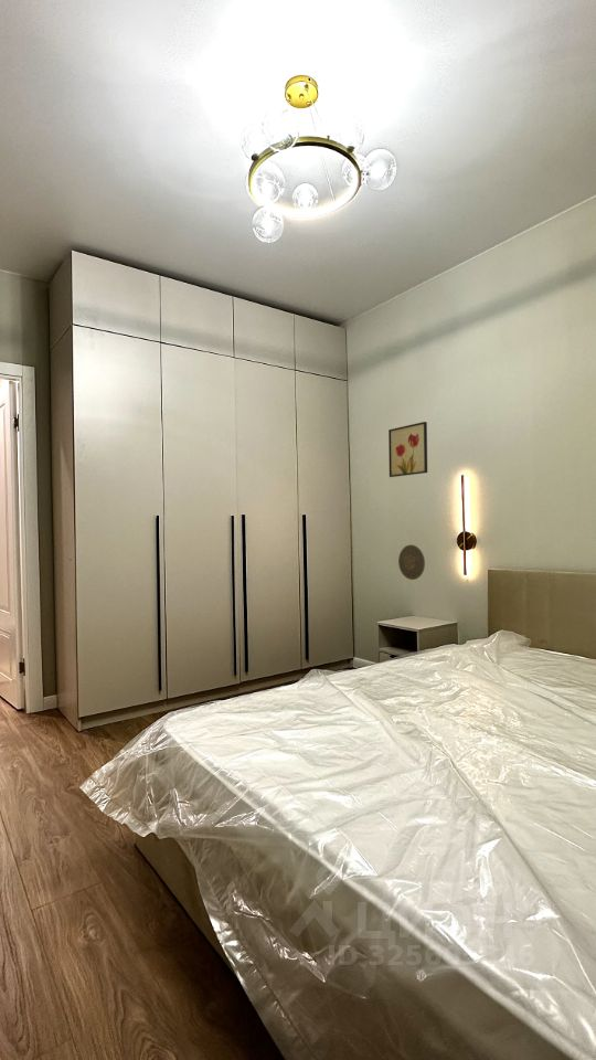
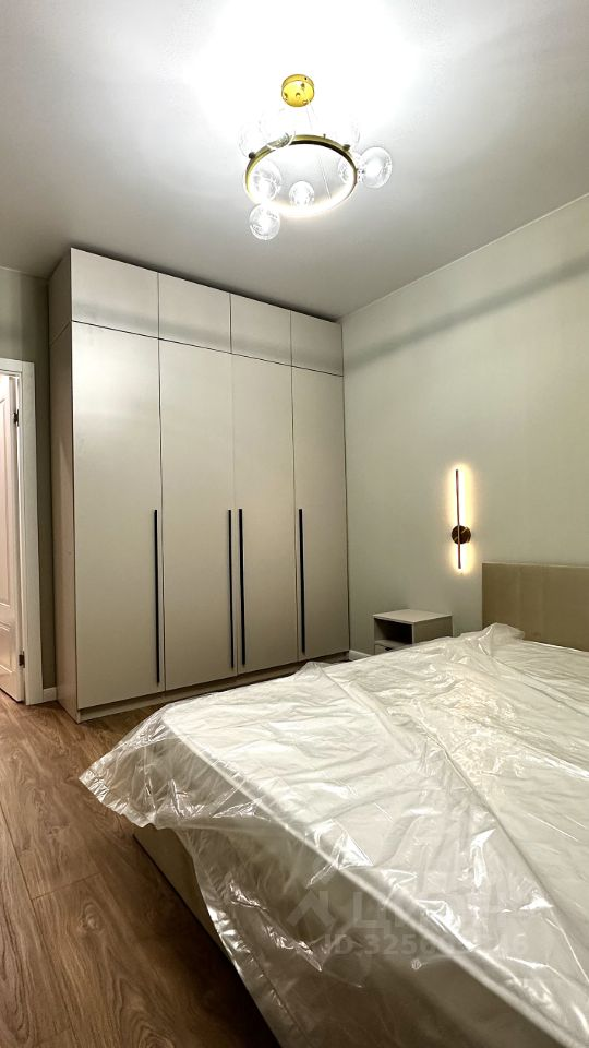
- wall art [387,421,428,478]
- decorative plate [397,543,426,581]
